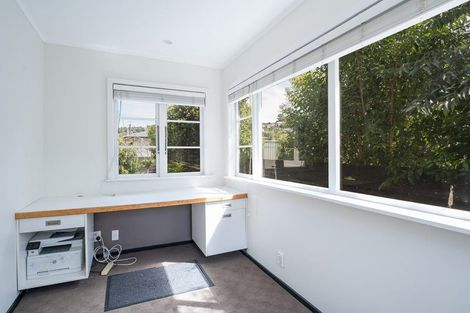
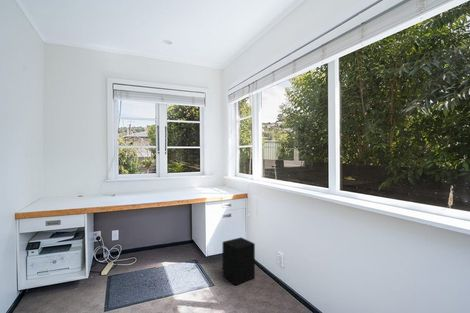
+ speaker [222,236,256,286]
